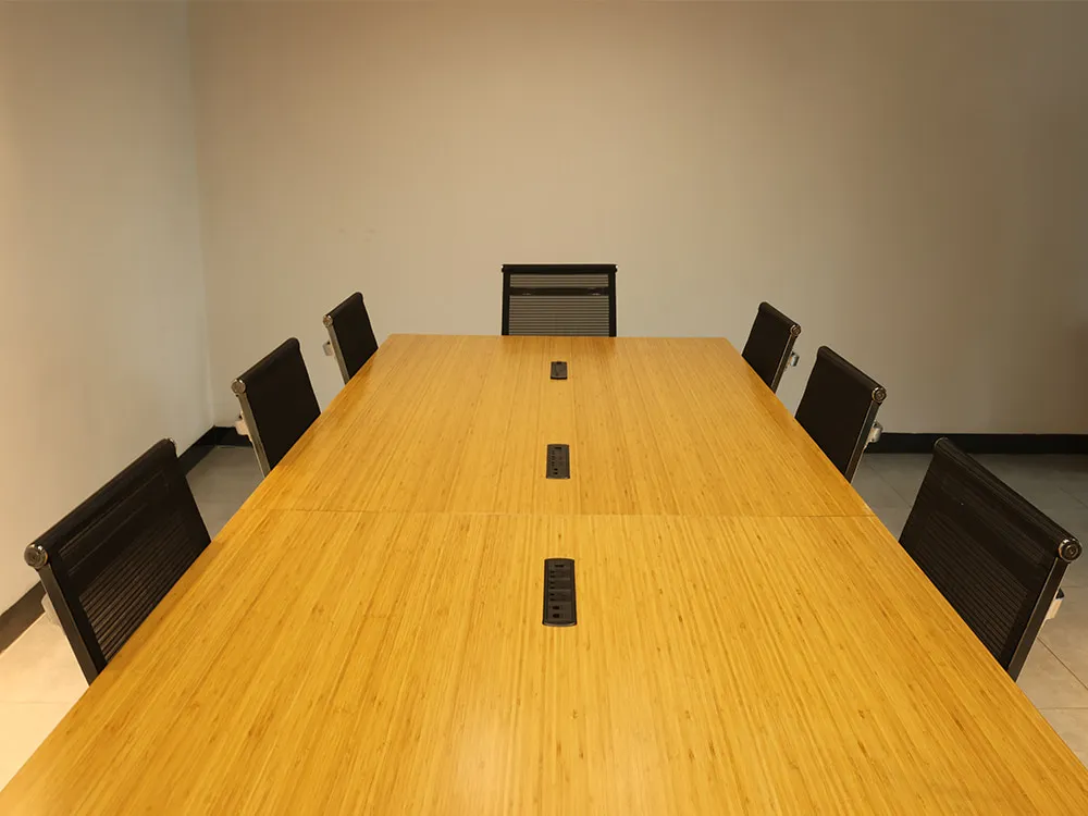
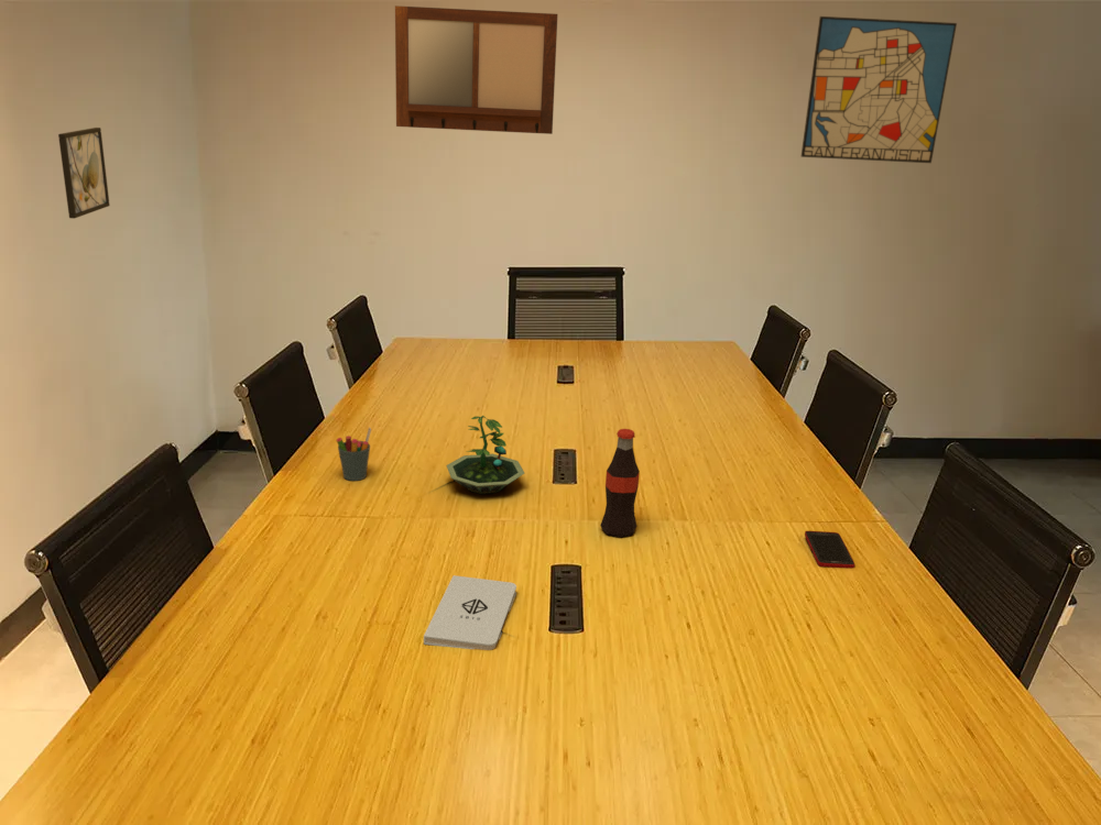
+ cell phone [804,530,855,570]
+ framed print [57,127,111,220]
+ wall art [800,15,958,164]
+ pen holder [336,427,372,482]
+ notepad [423,574,517,651]
+ writing board [394,4,558,135]
+ terrarium [446,415,525,495]
+ bottle [599,428,641,539]
